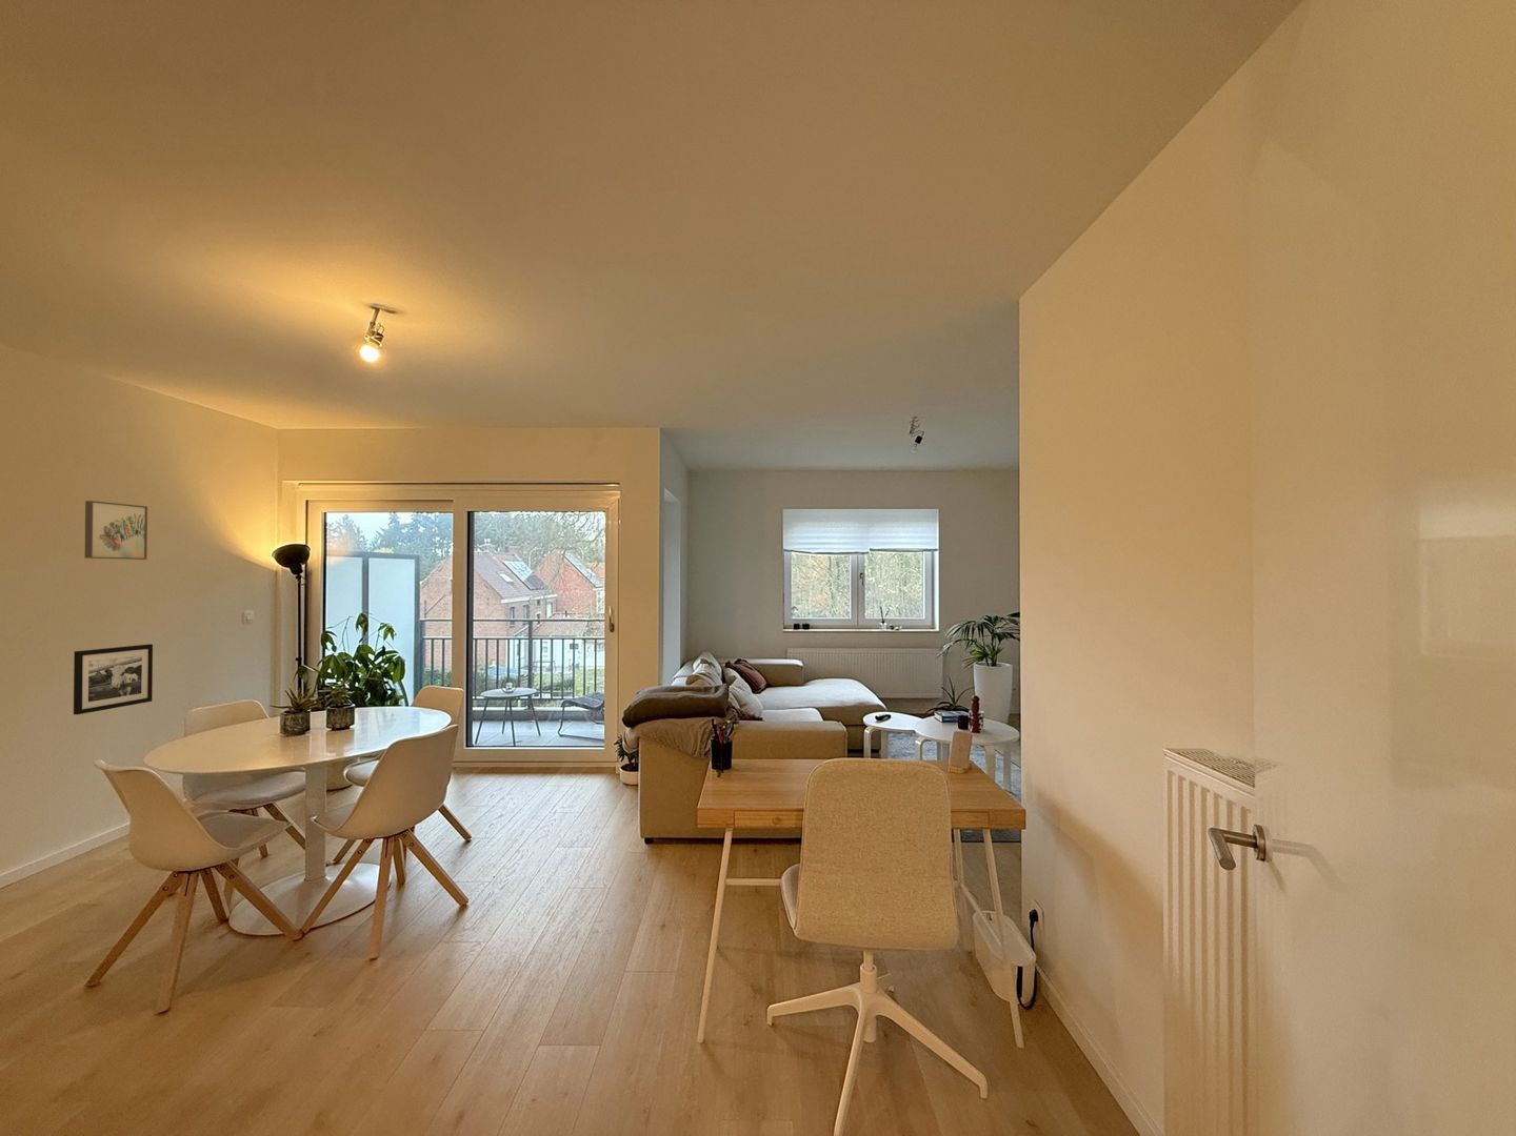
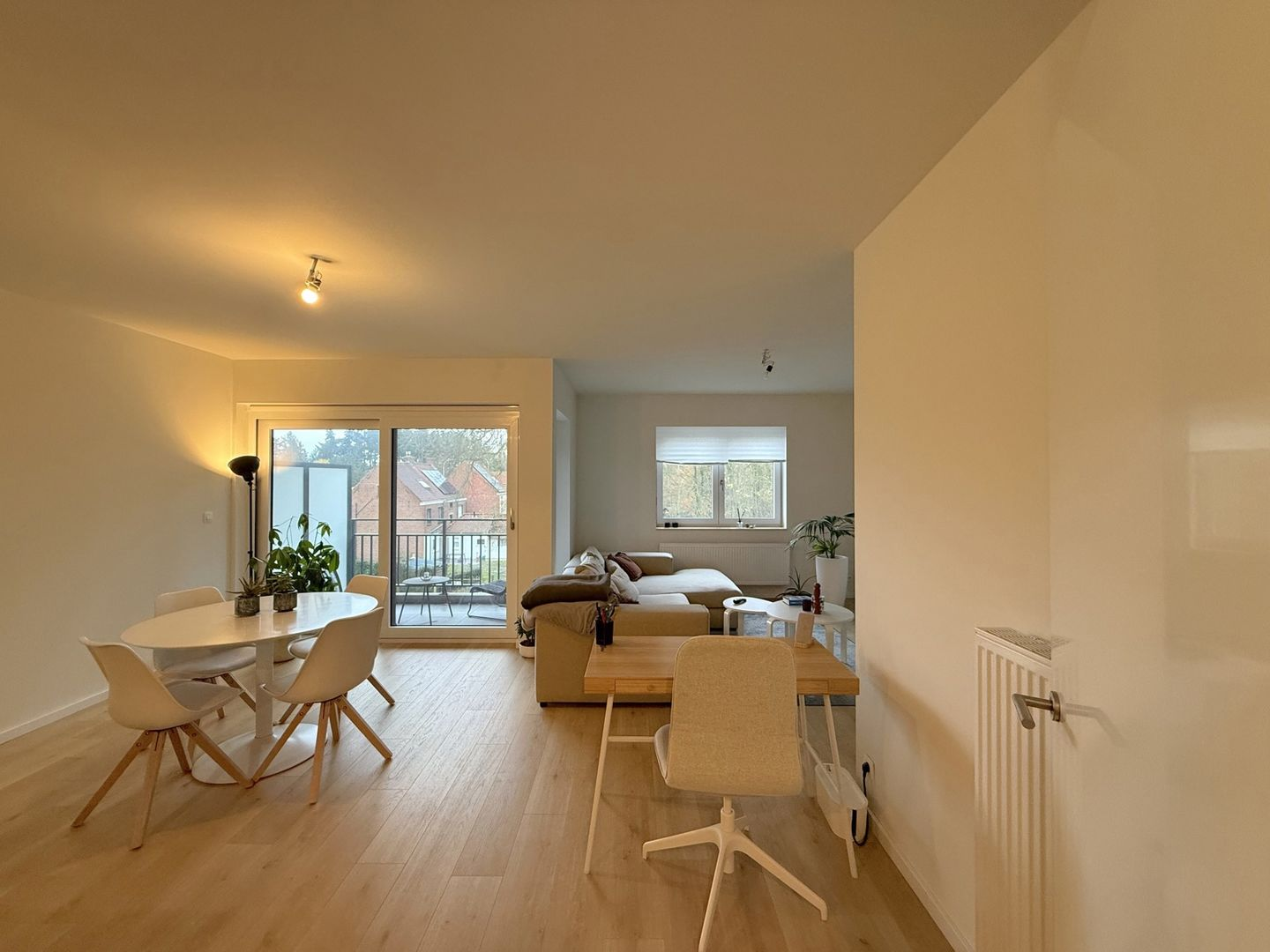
- wall art [85,500,148,561]
- picture frame [73,643,154,715]
